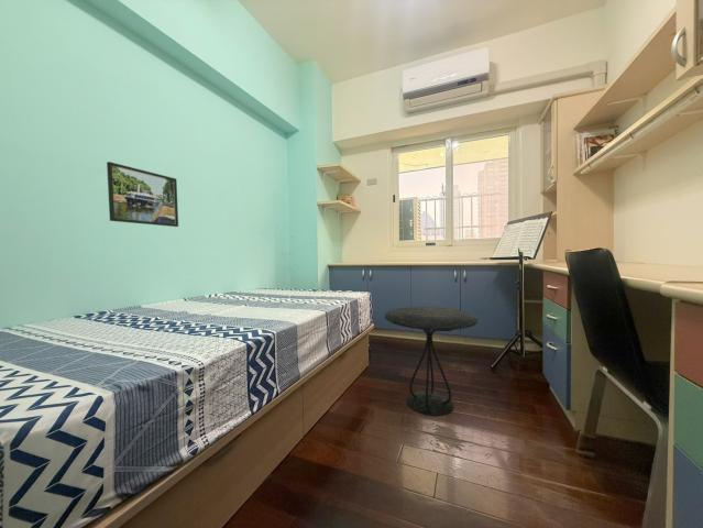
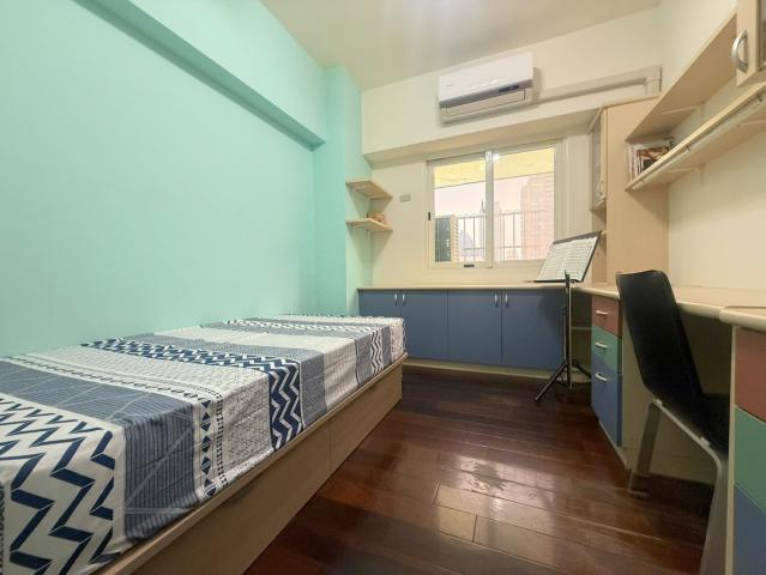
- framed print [106,161,179,228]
- side table [384,306,479,417]
